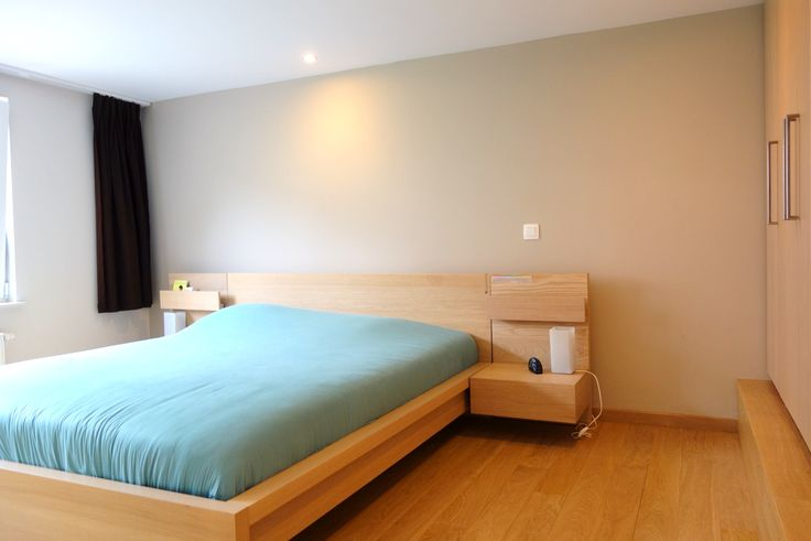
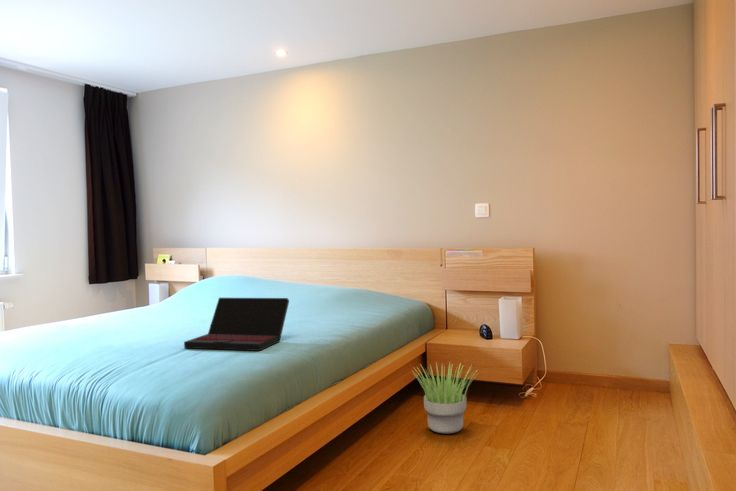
+ potted plant [412,361,478,435]
+ laptop [183,297,290,352]
